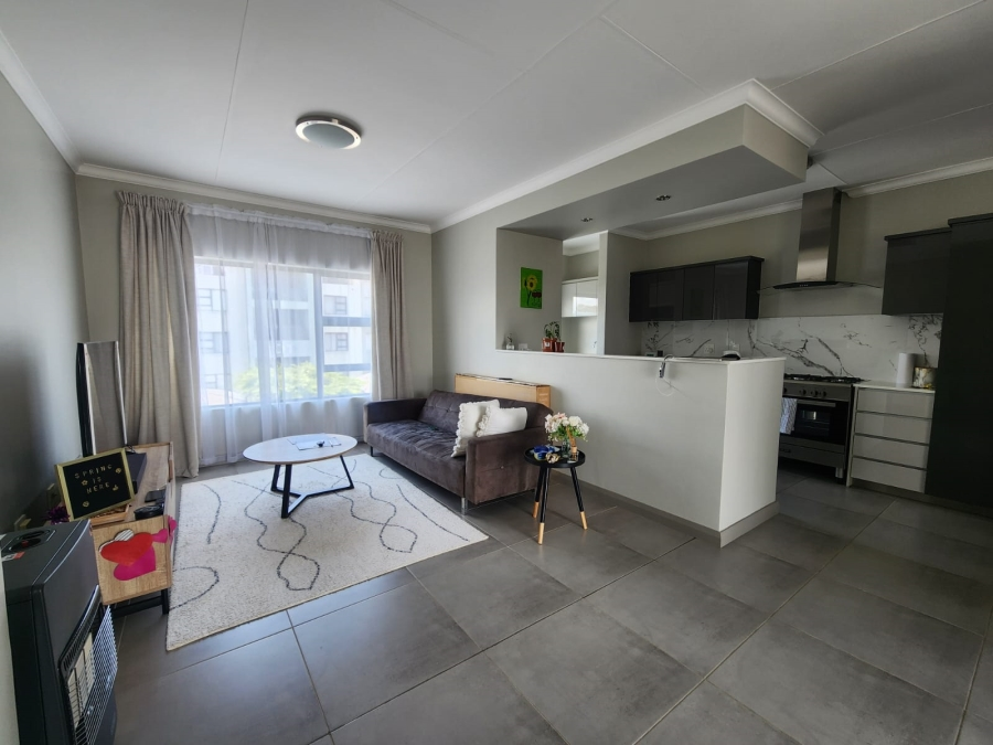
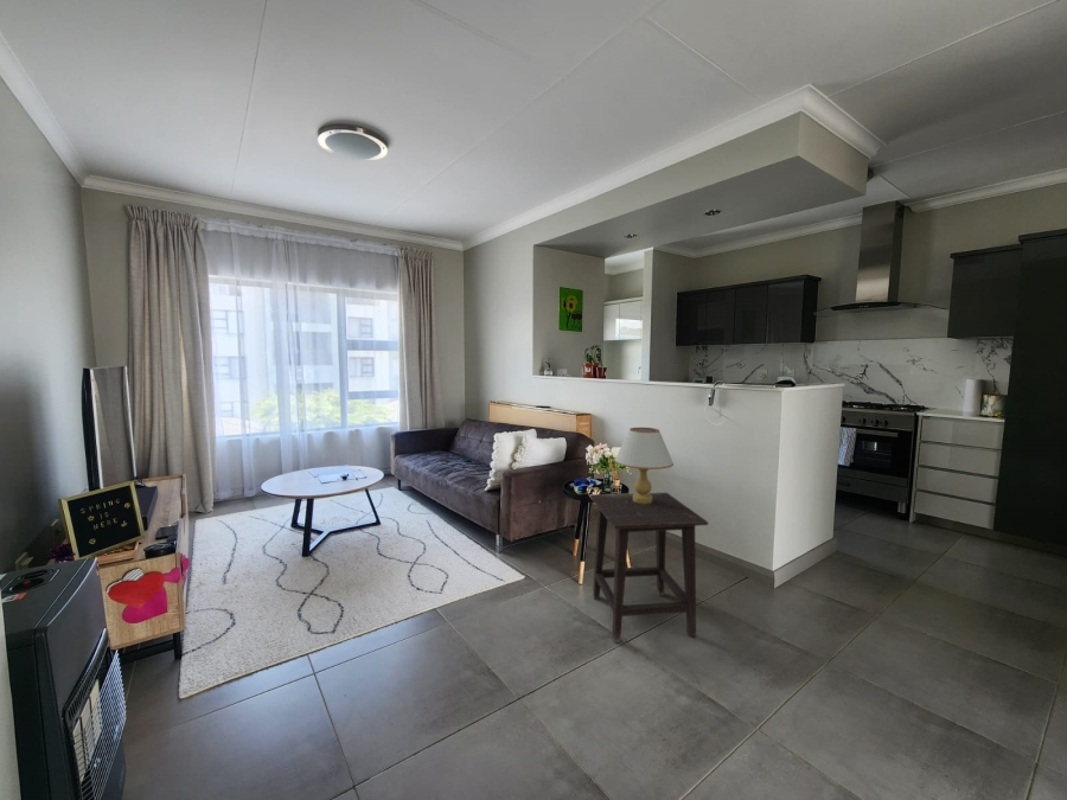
+ table lamp [614,427,675,504]
+ side table [589,492,709,644]
